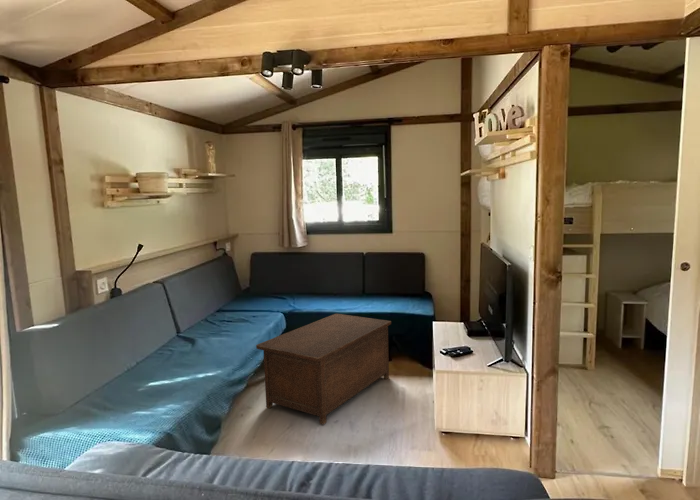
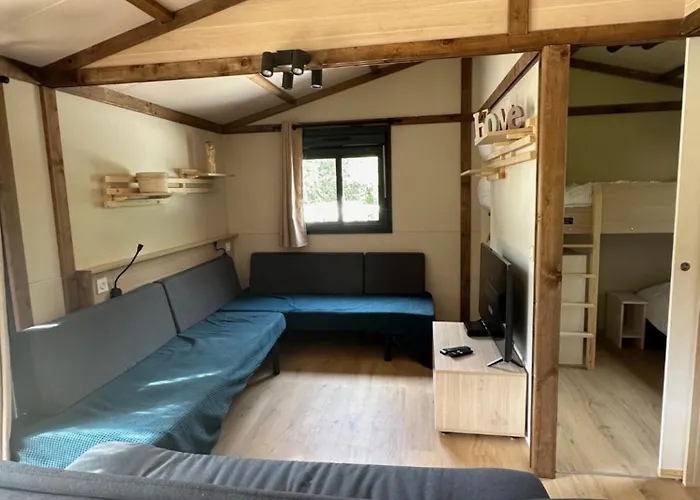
- cabinet [255,313,392,425]
